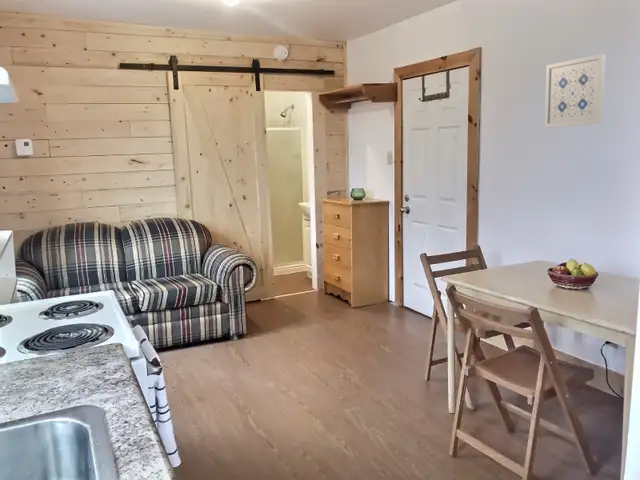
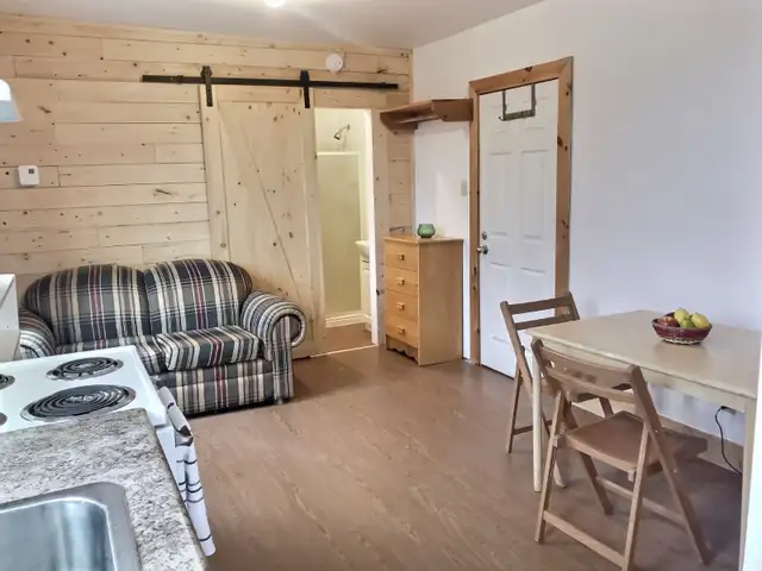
- wall art [544,53,607,129]
